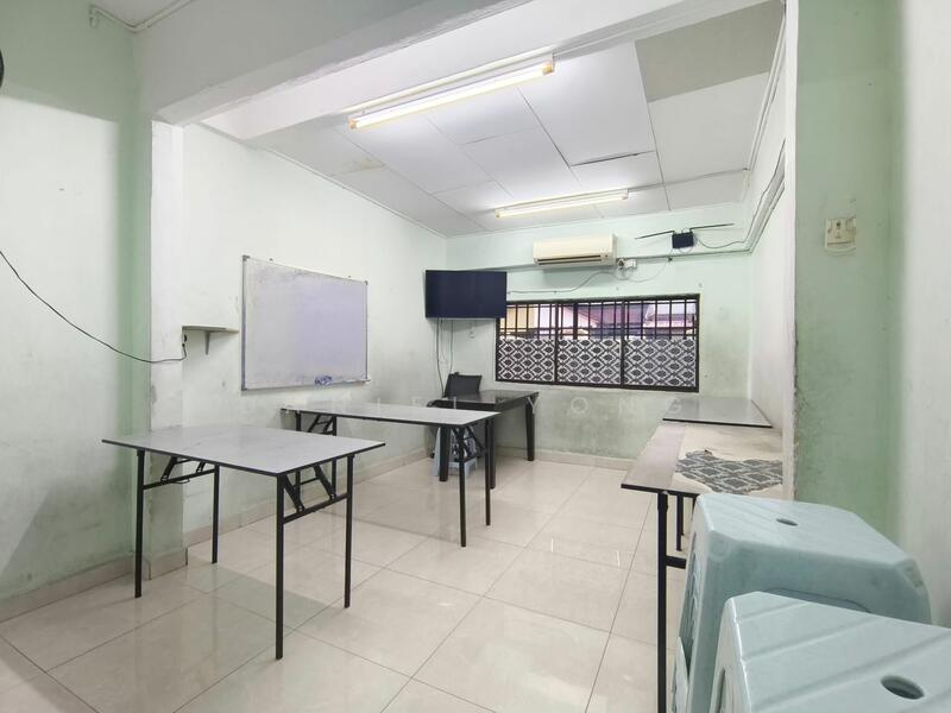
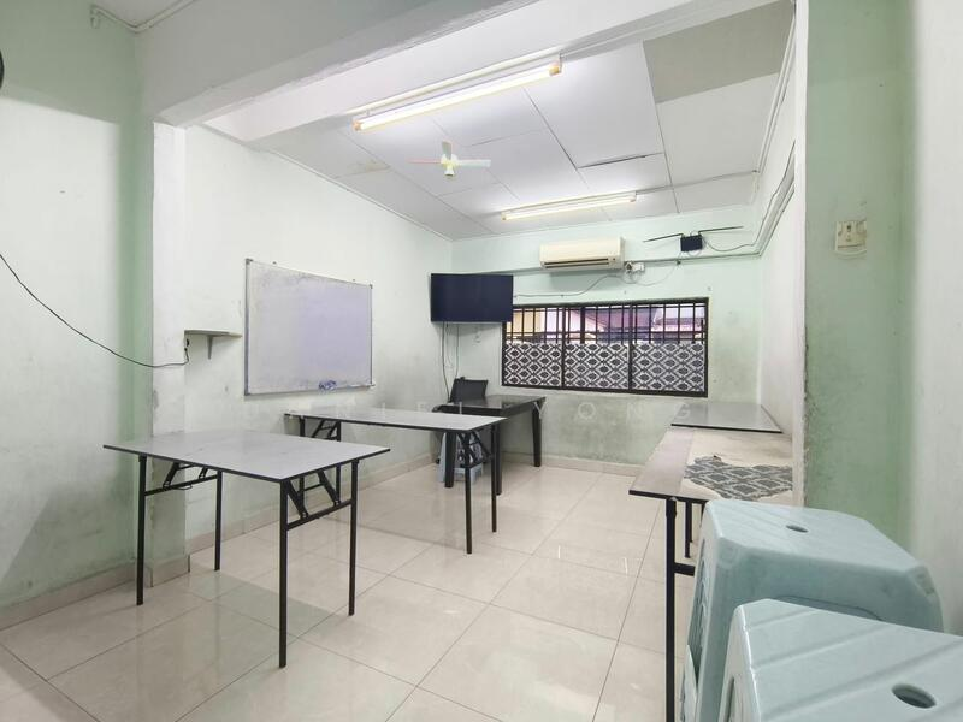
+ ceiling fan [407,138,492,182]
